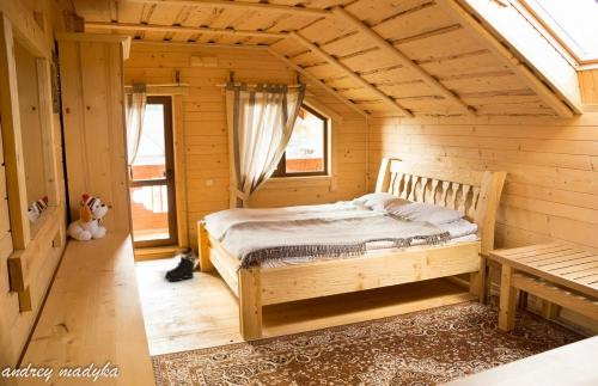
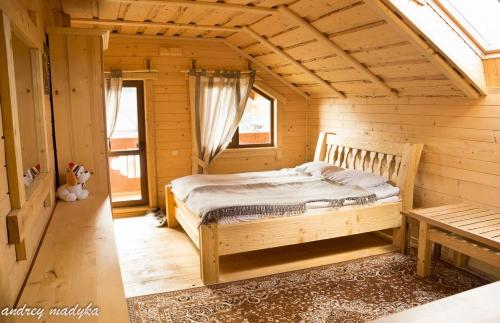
- boots [164,255,196,282]
